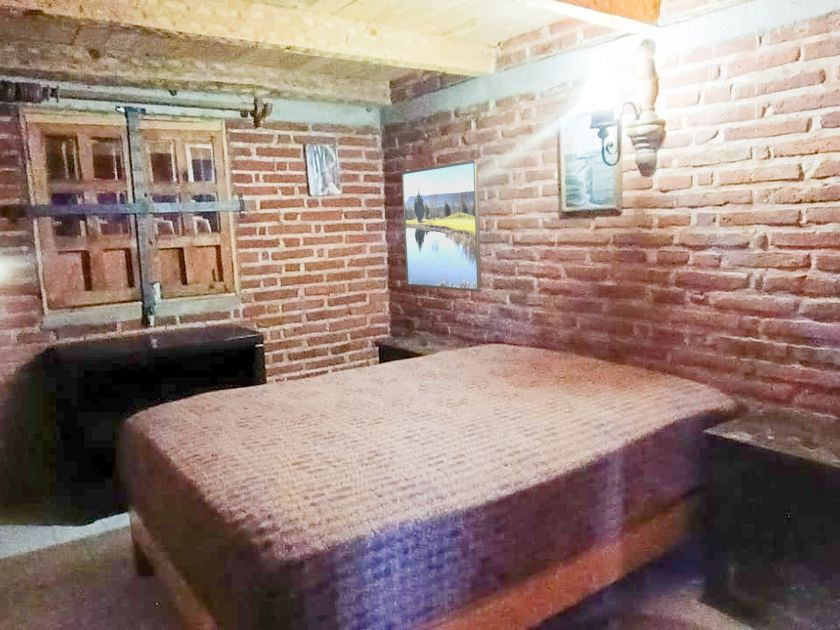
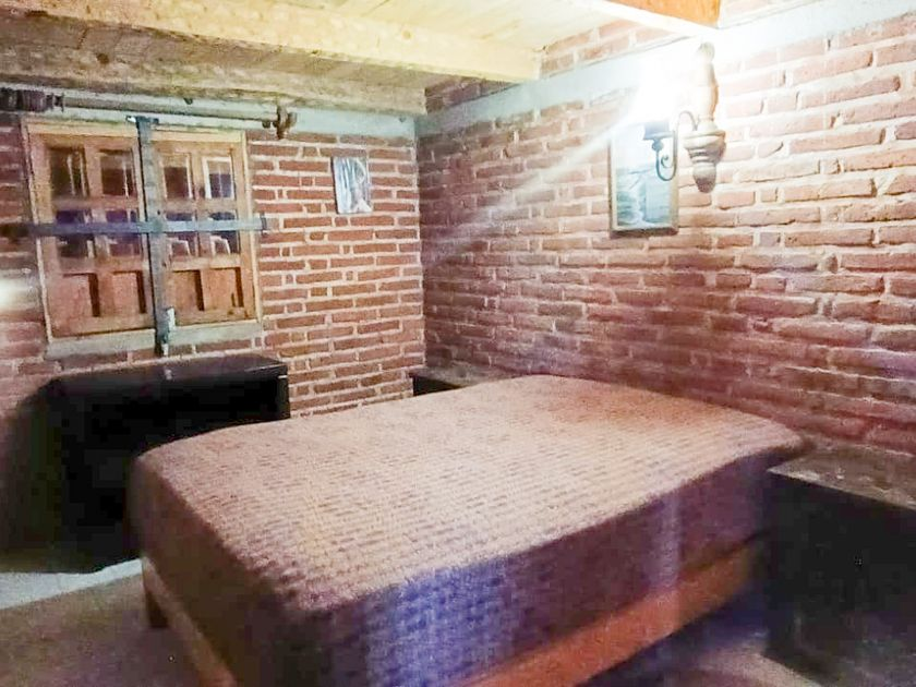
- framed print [401,159,482,293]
